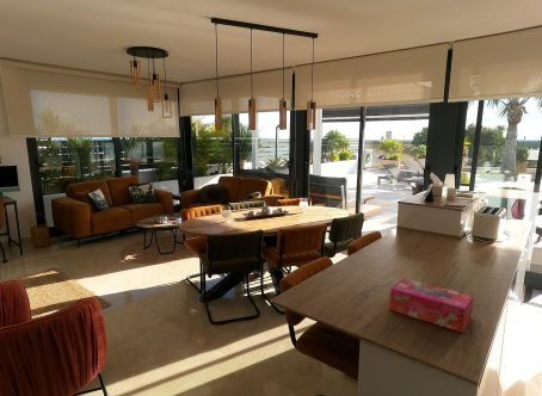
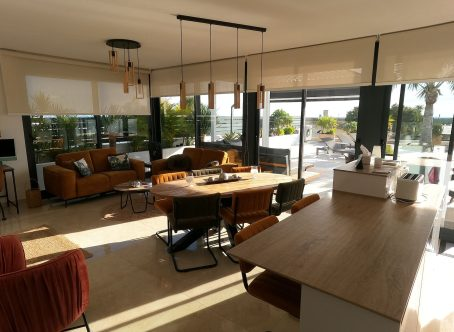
- tissue box [388,277,474,334]
